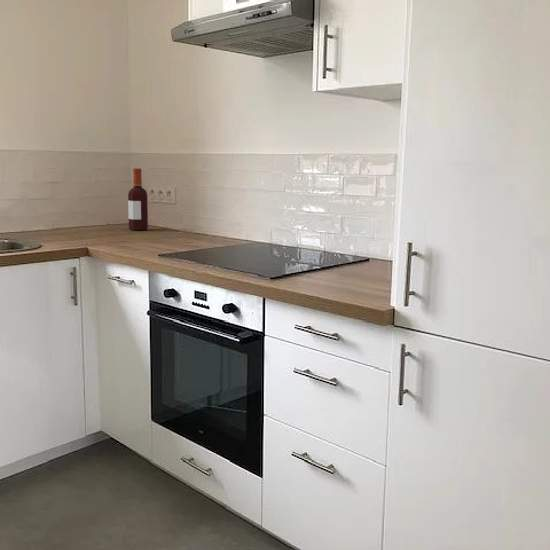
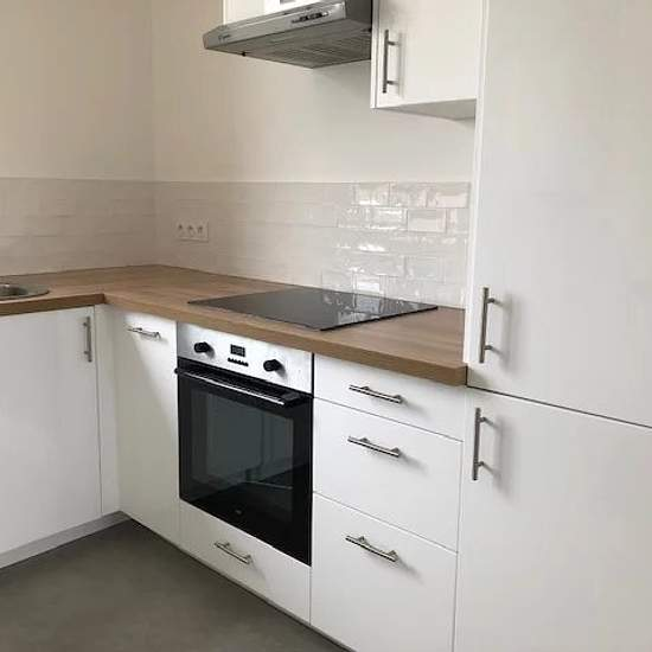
- bottle [127,168,149,231]
